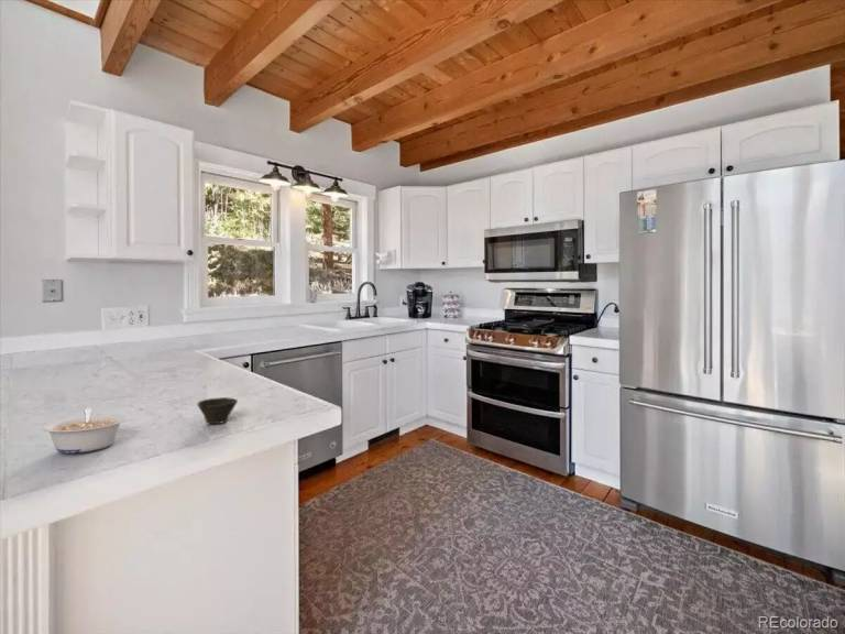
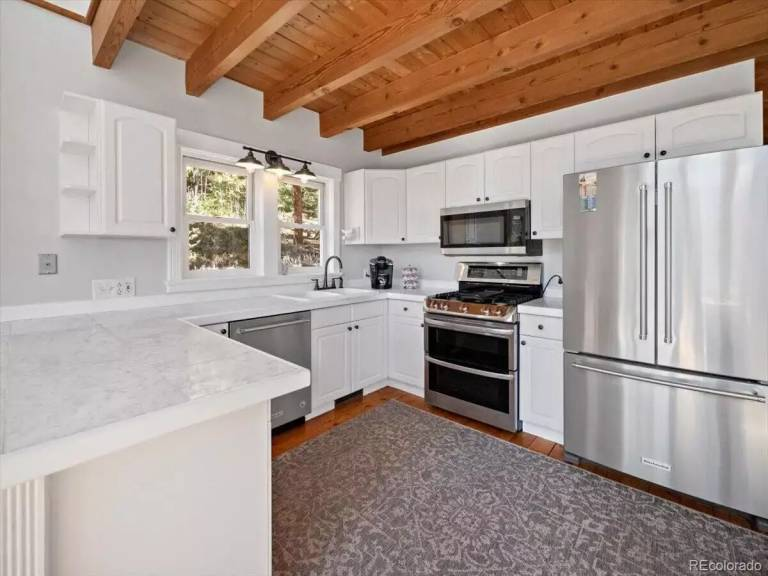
- legume [42,407,127,455]
- cup [196,396,239,425]
